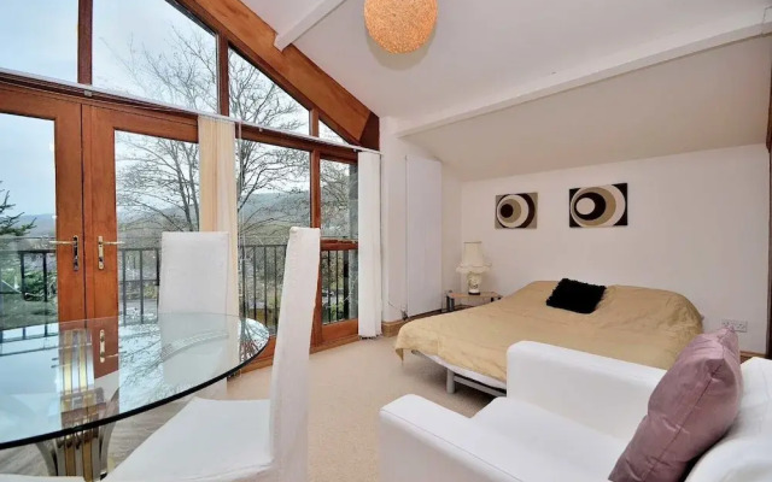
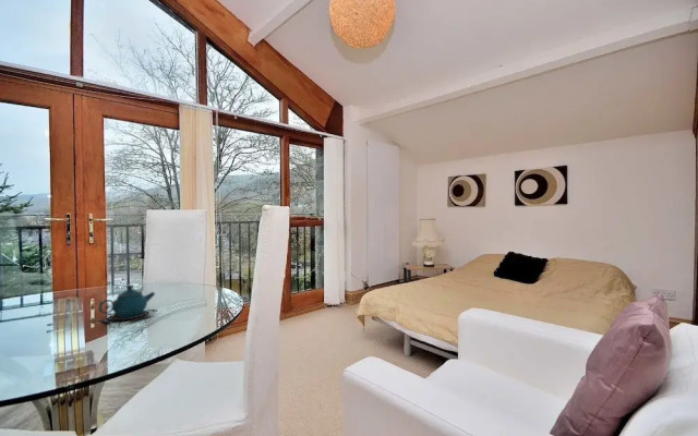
+ teapot [98,284,157,325]
